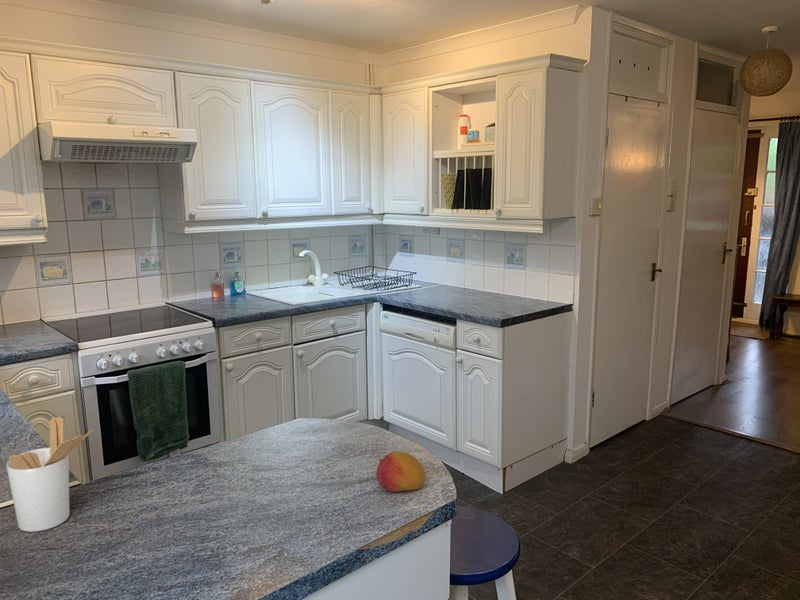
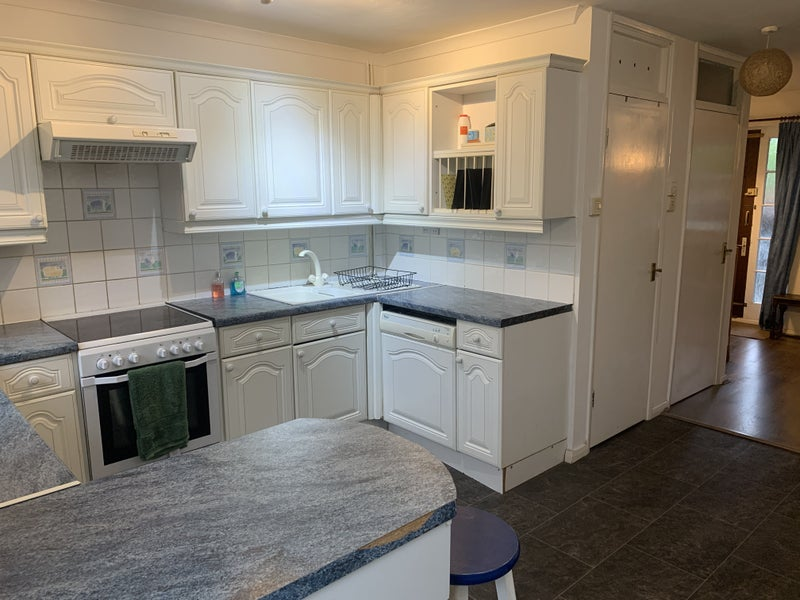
- utensil holder [5,416,95,533]
- fruit [375,451,426,492]
